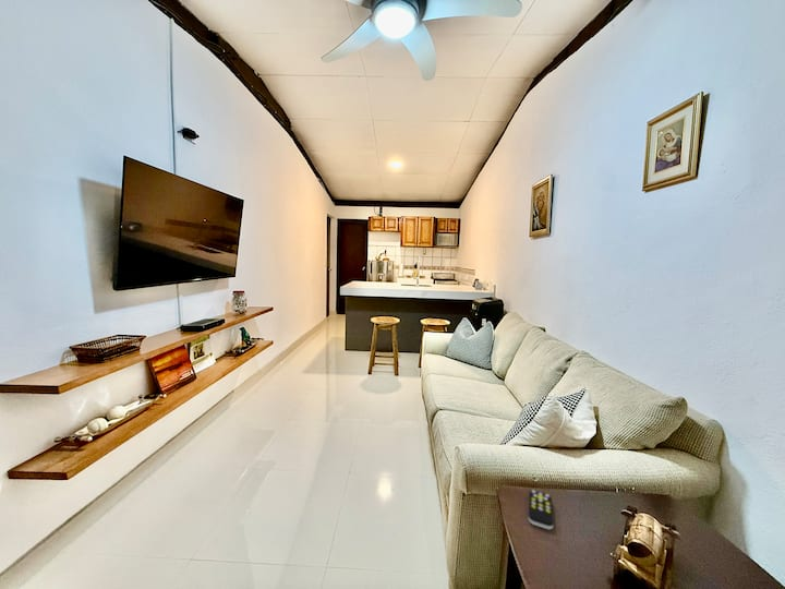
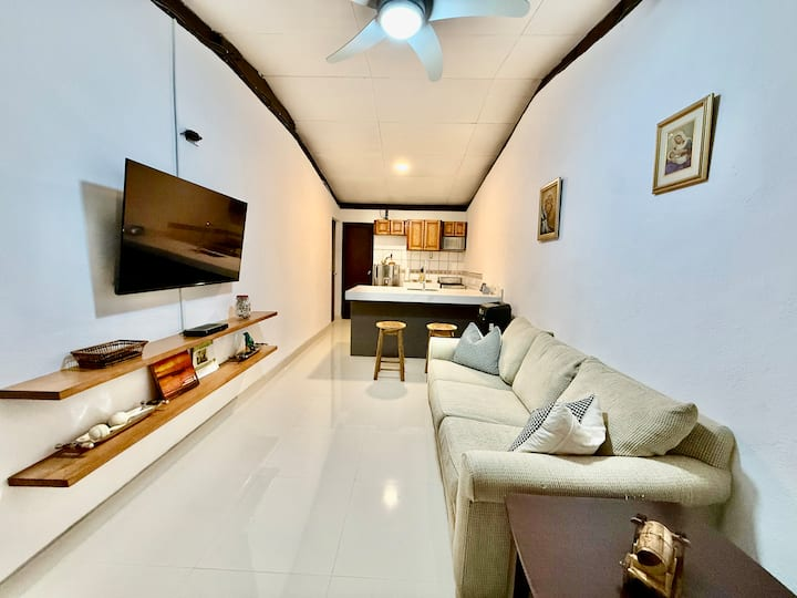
- remote control [527,489,555,530]
